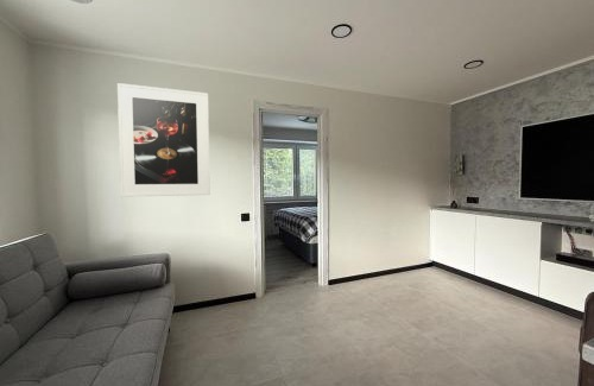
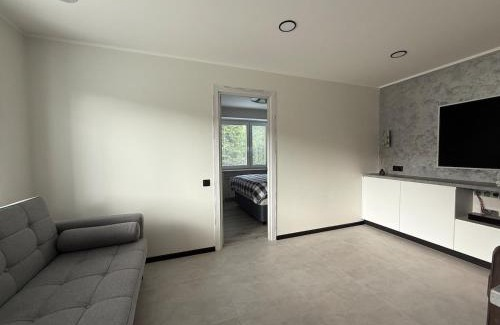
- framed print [116,82,211,198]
